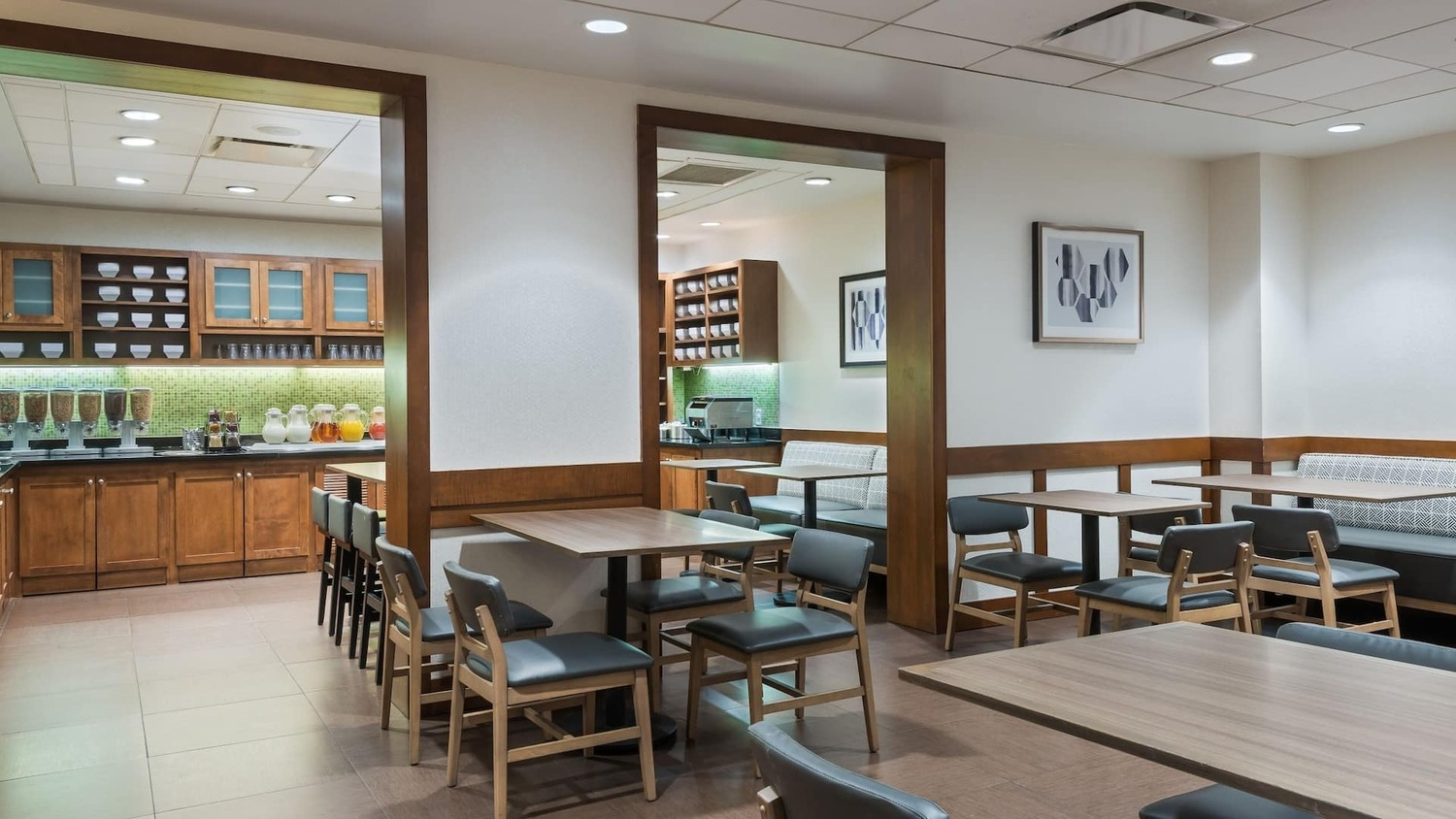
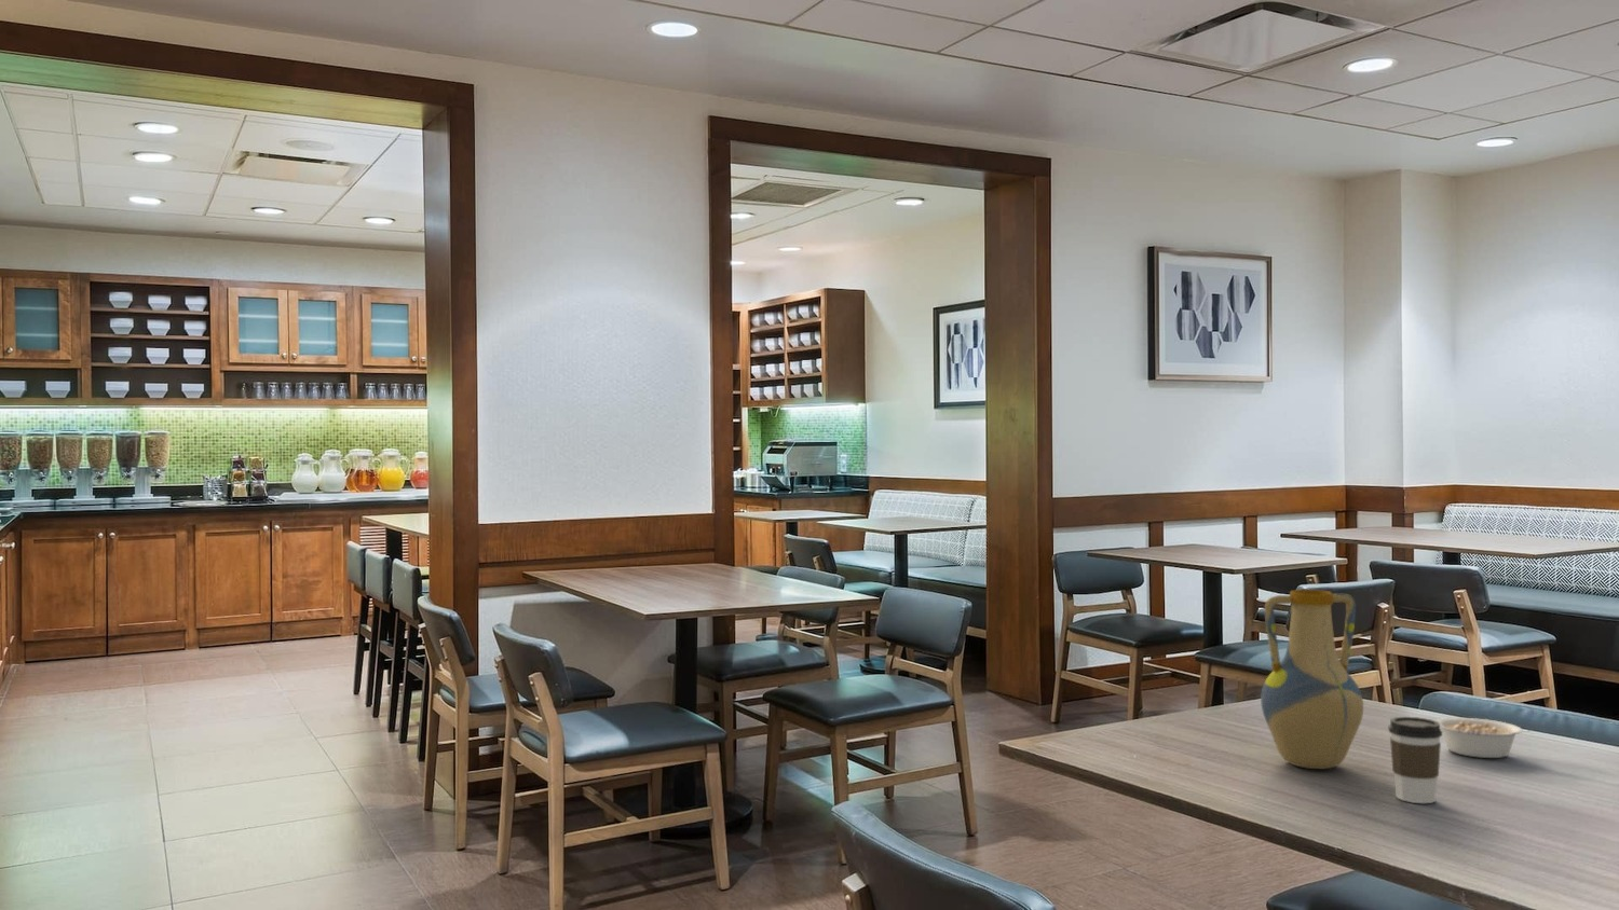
+ coffee cup [1387,716,1443,804]
+ legume [1434,717,1533,759]
+ vase [1260,589,1364,770]
